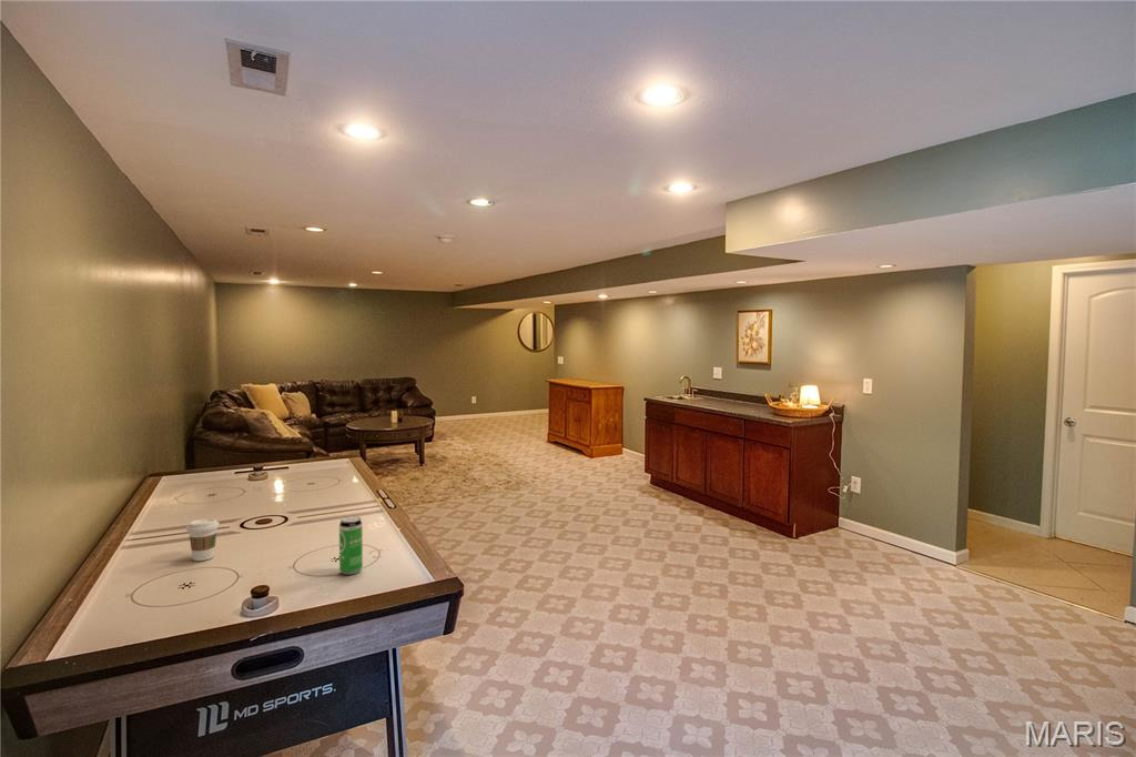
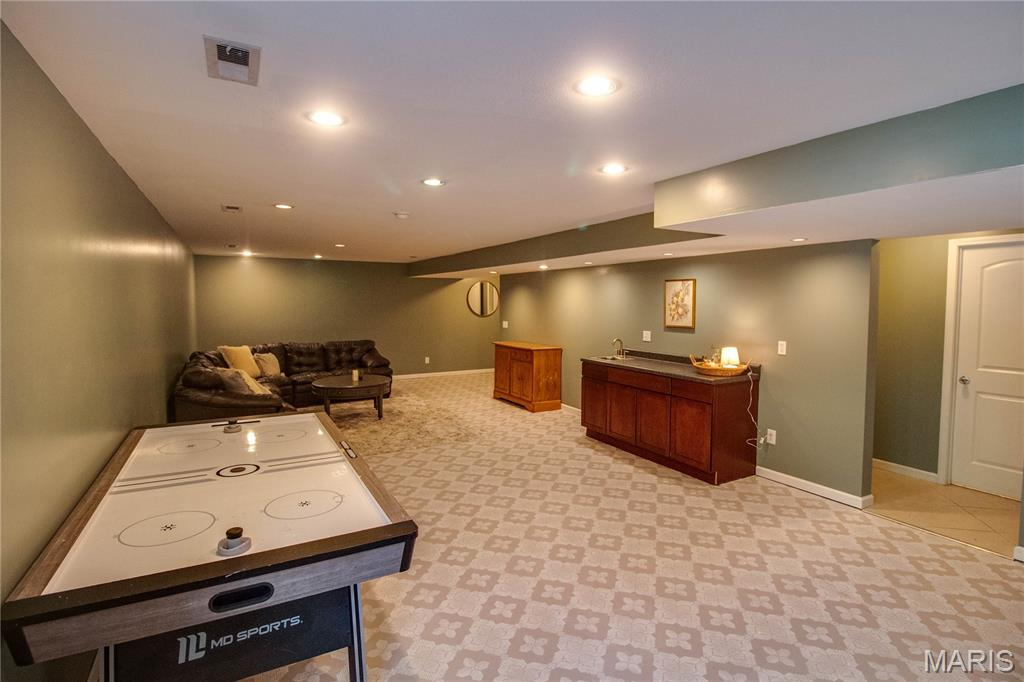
- coffee cup [185,517,221,562]
- beverage can [338,515,364,576]
